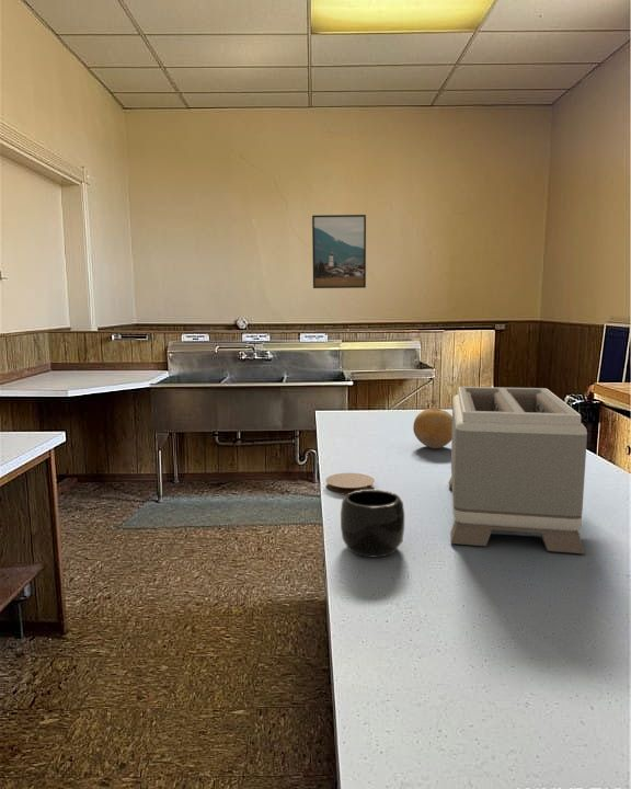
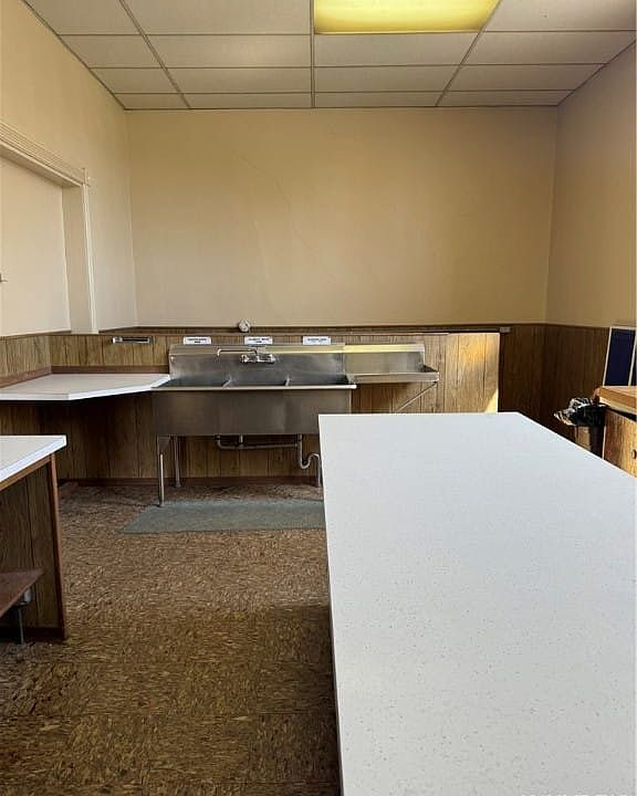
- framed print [311,214,367,289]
- fruit [412,407,452,449]
- mug [340,489,405,558]
- toaster [448,386,588,554]
- coaster [324,472,376,495]
